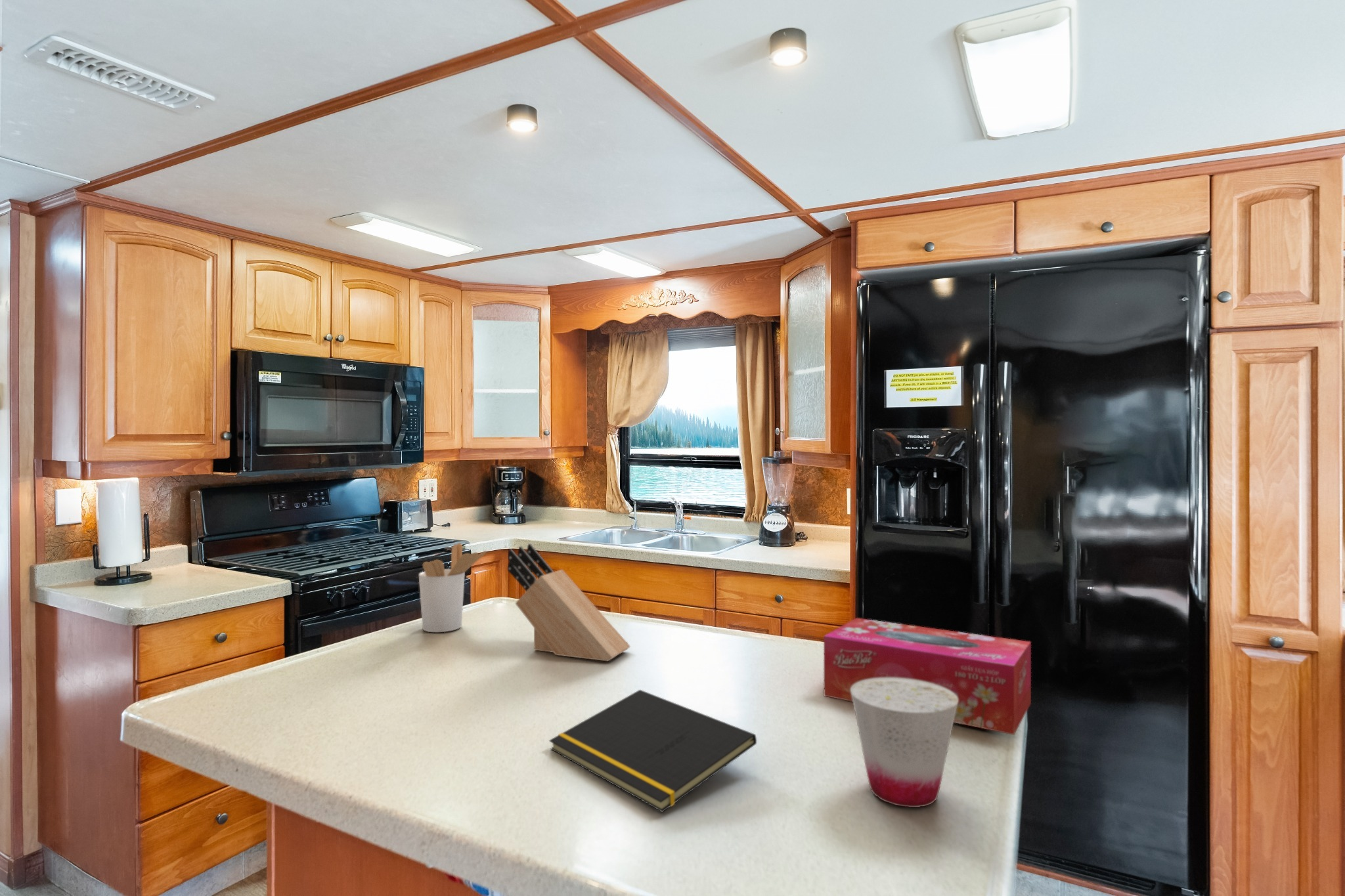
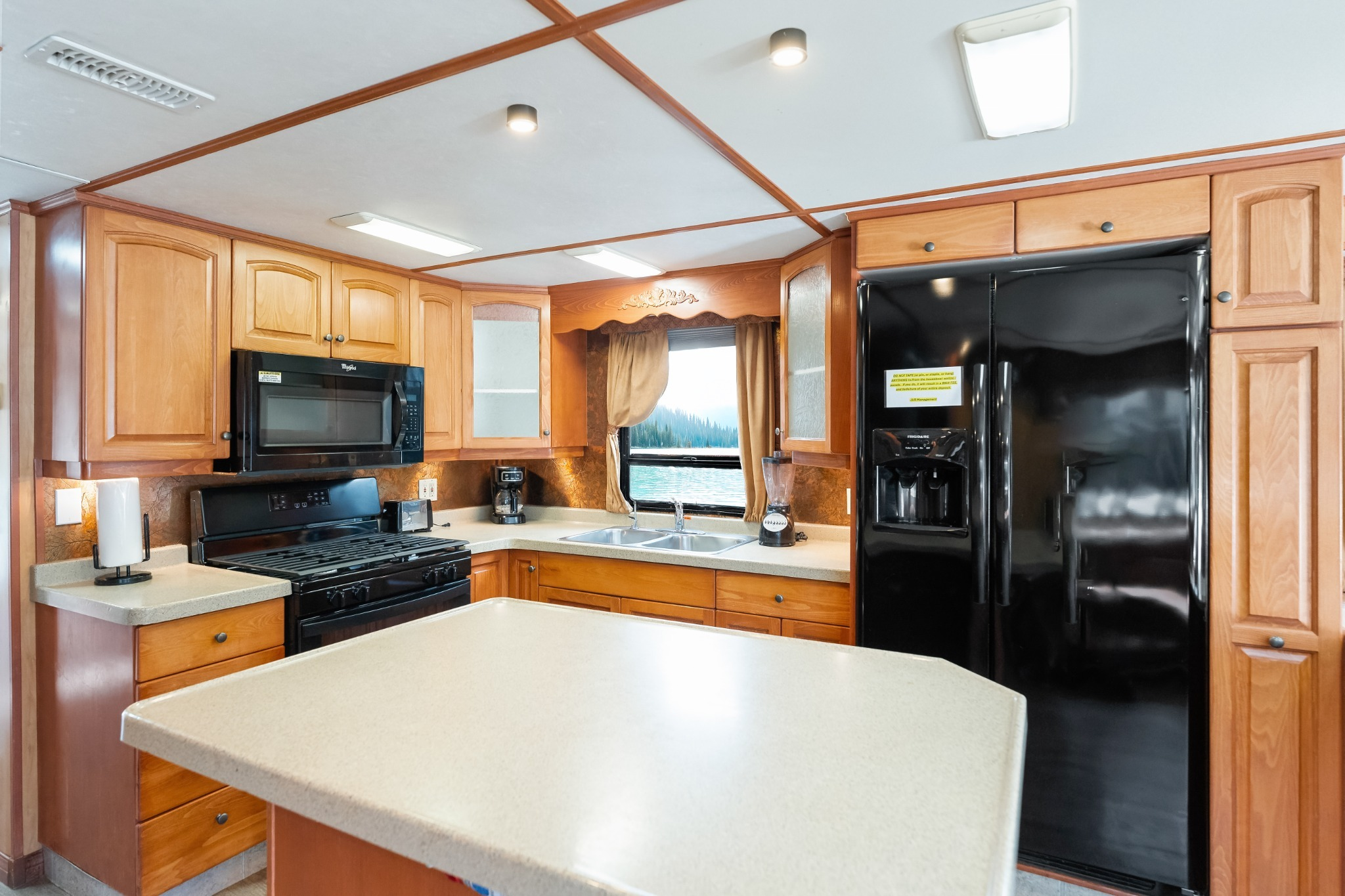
- notepad [549,689,757,813]
- cup [850,677,958,808]
- knife block [507,543,630,662]
- utensil holder [418,542,487,633]
- tissue box [823,617,1032,736]
